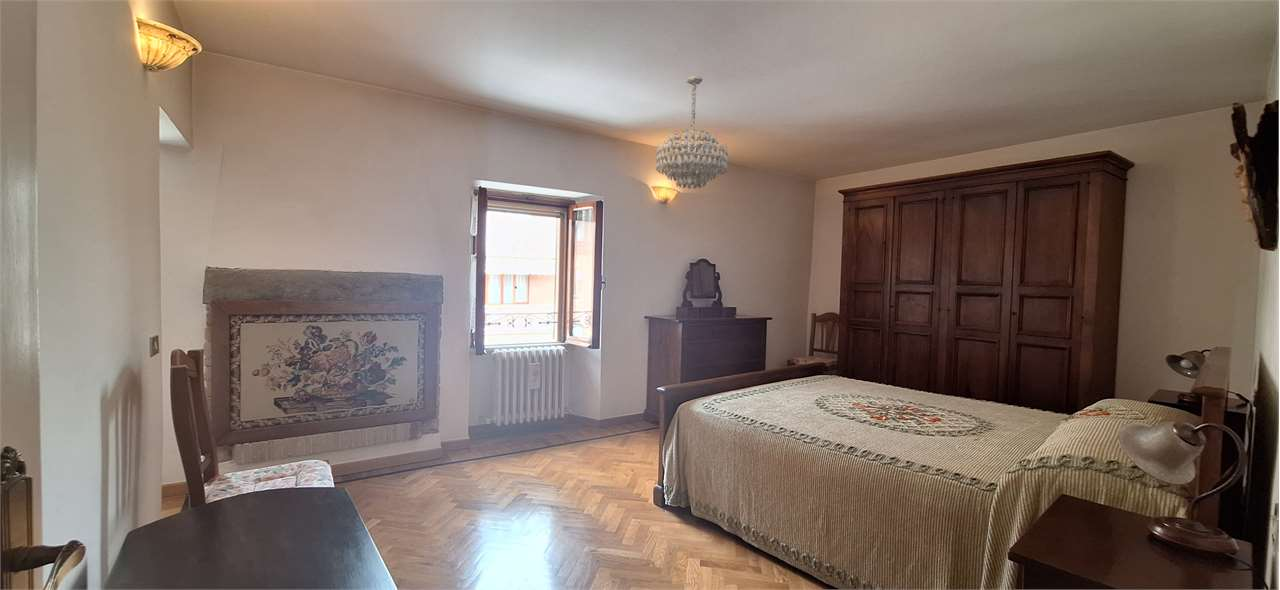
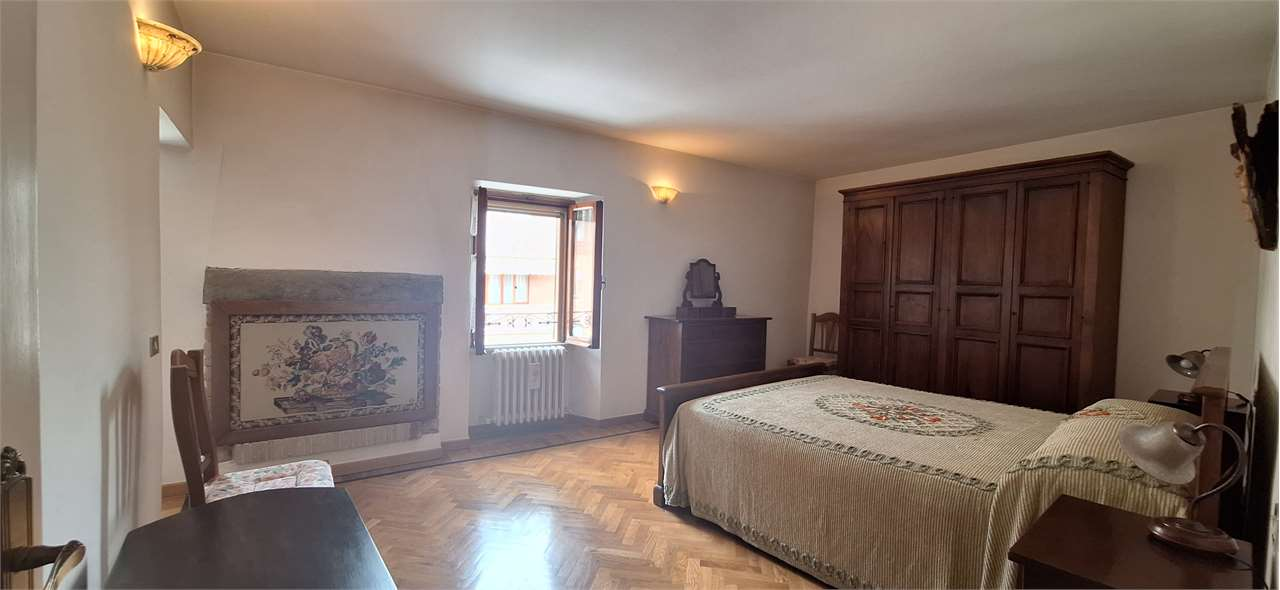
- chandelier [655,75,729,190]
